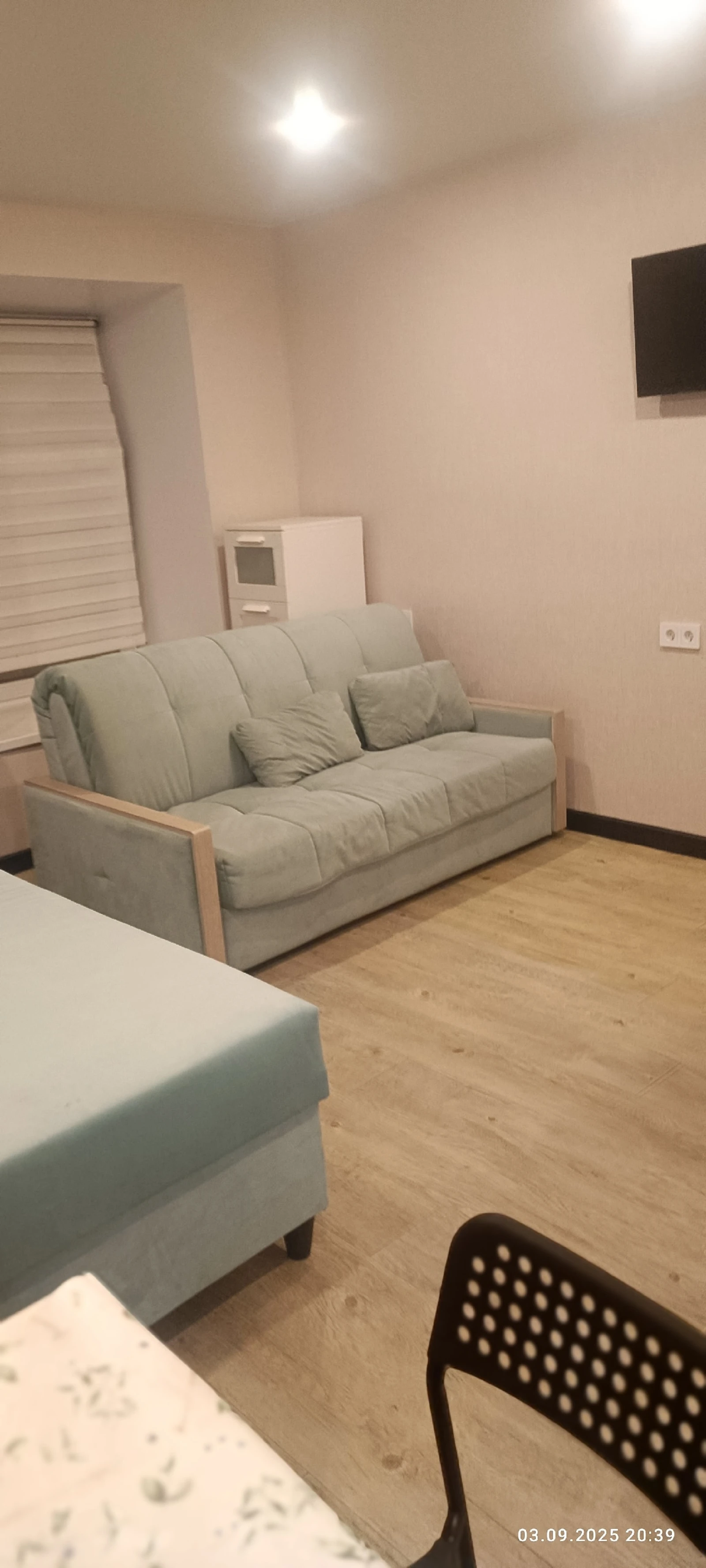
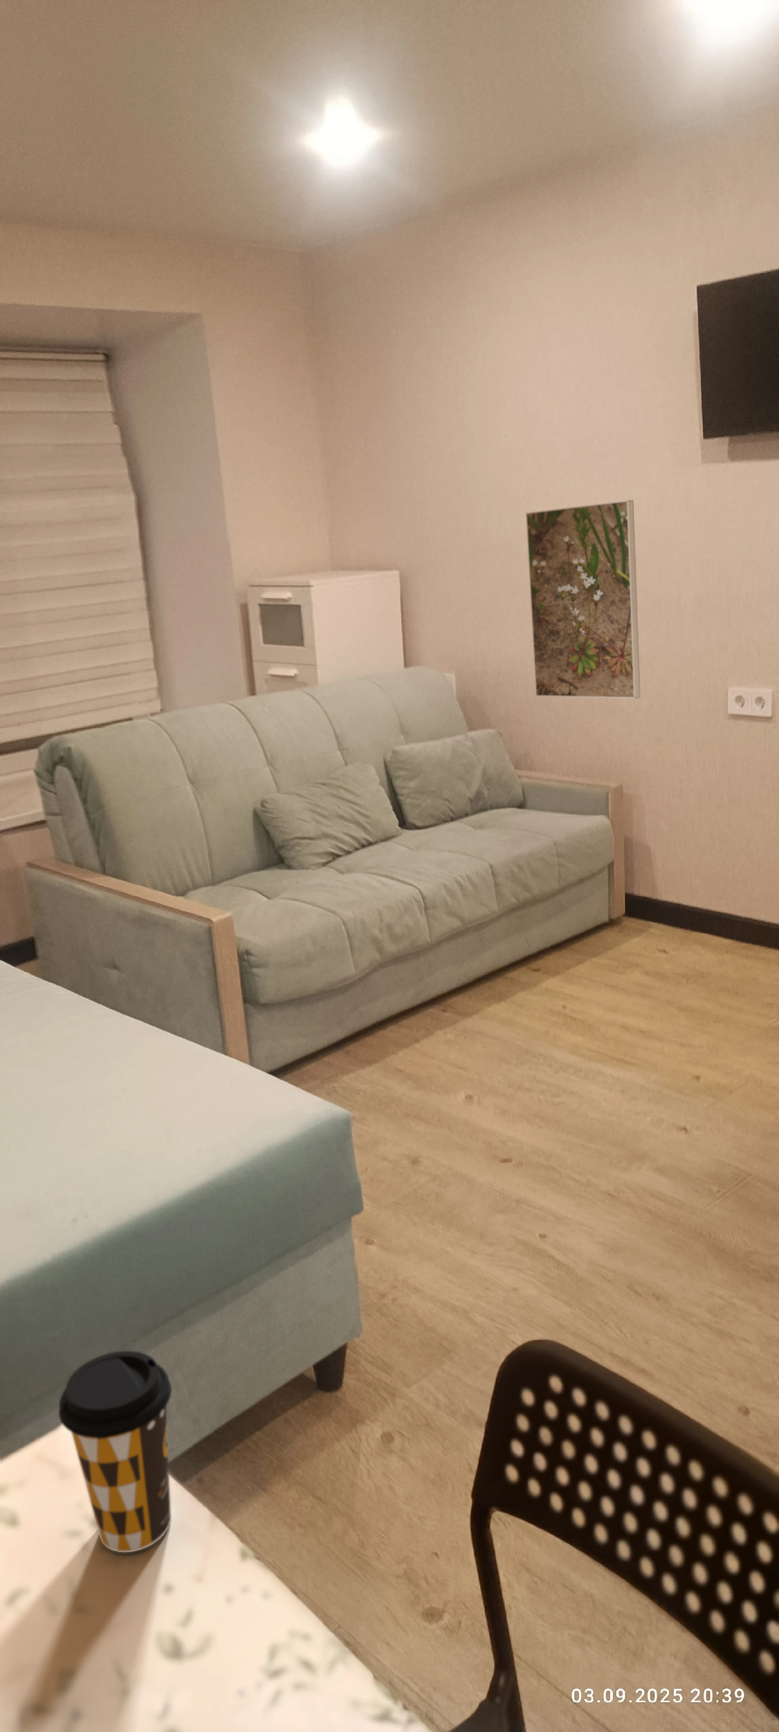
+ coffee cup [58,1350,172,1553]
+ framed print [525,499,641,699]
